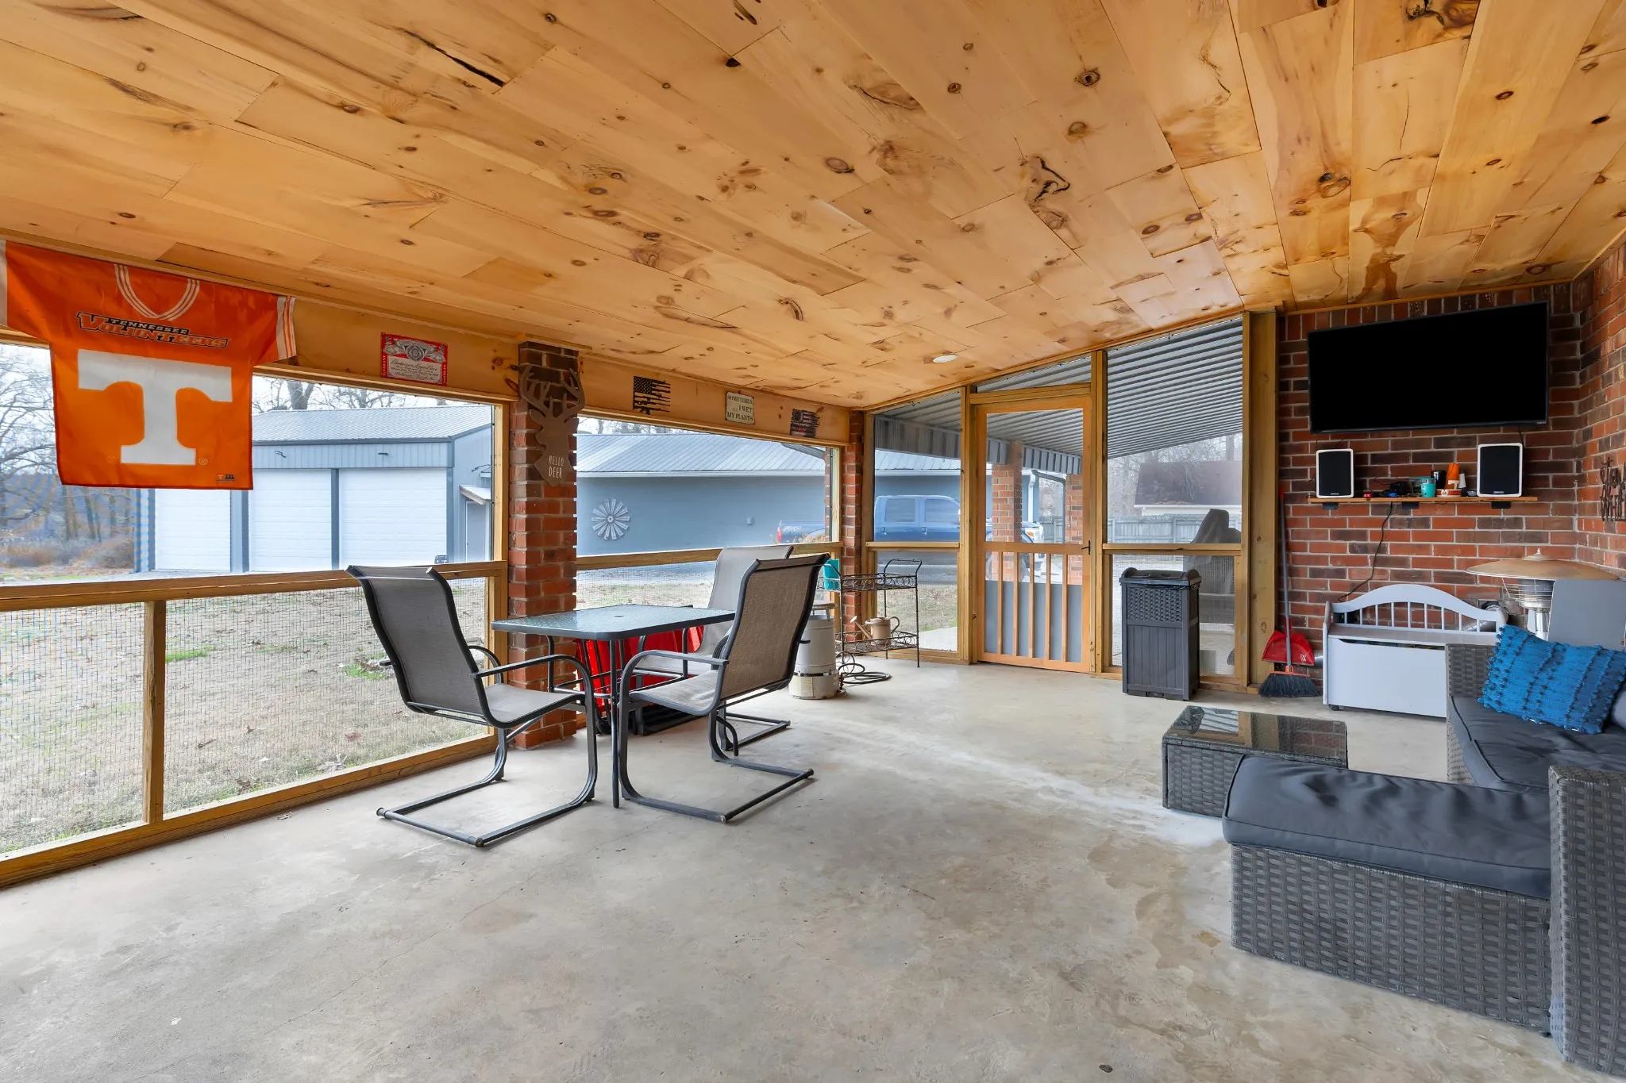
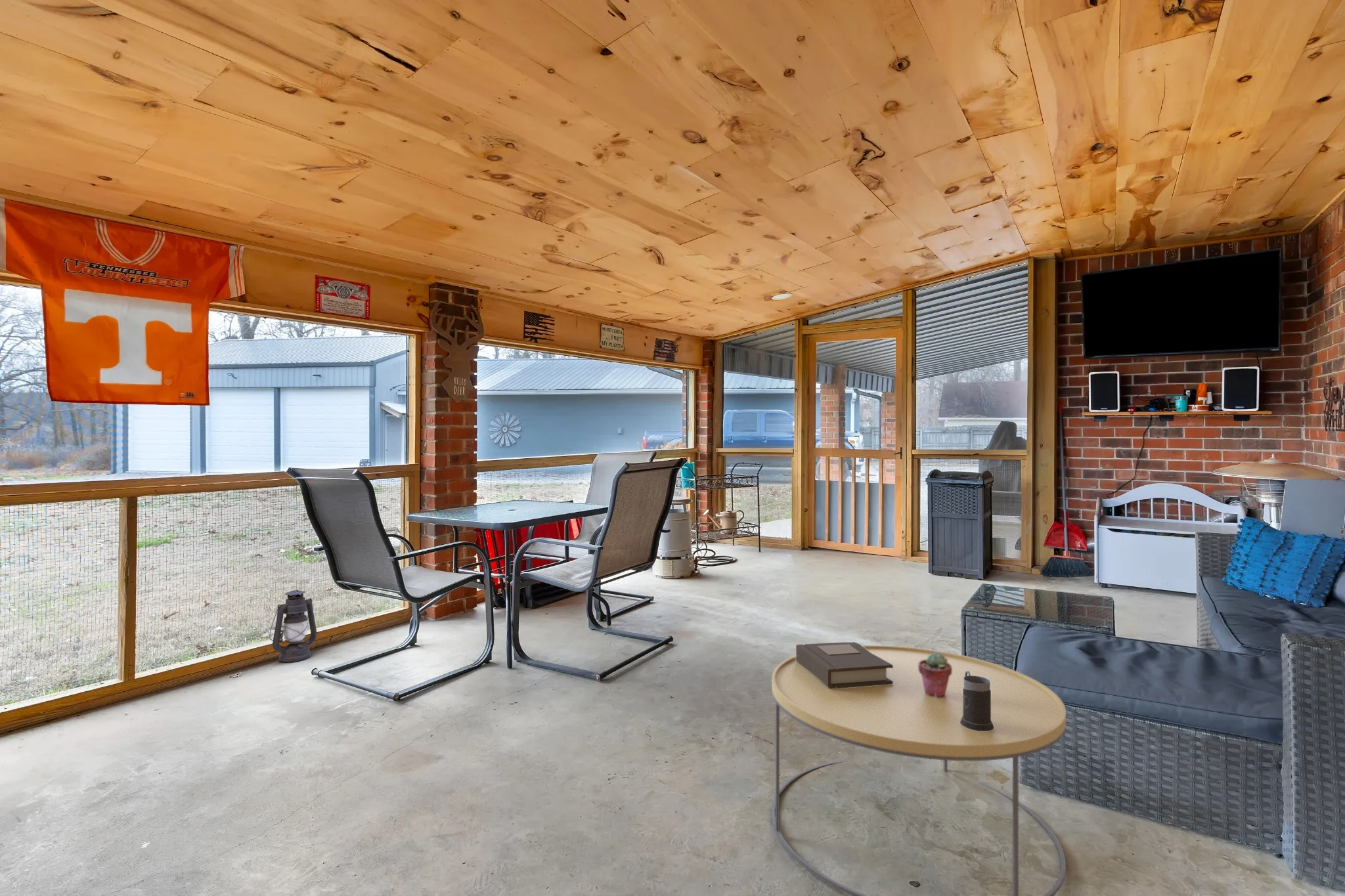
+ potted succulent [918,652,952,698]
+ coffee table [771,645,1067,896]
+ lantern [269,589,317,662]
+ book [795,641,893,689]
+ mug [959,670,994,732]
